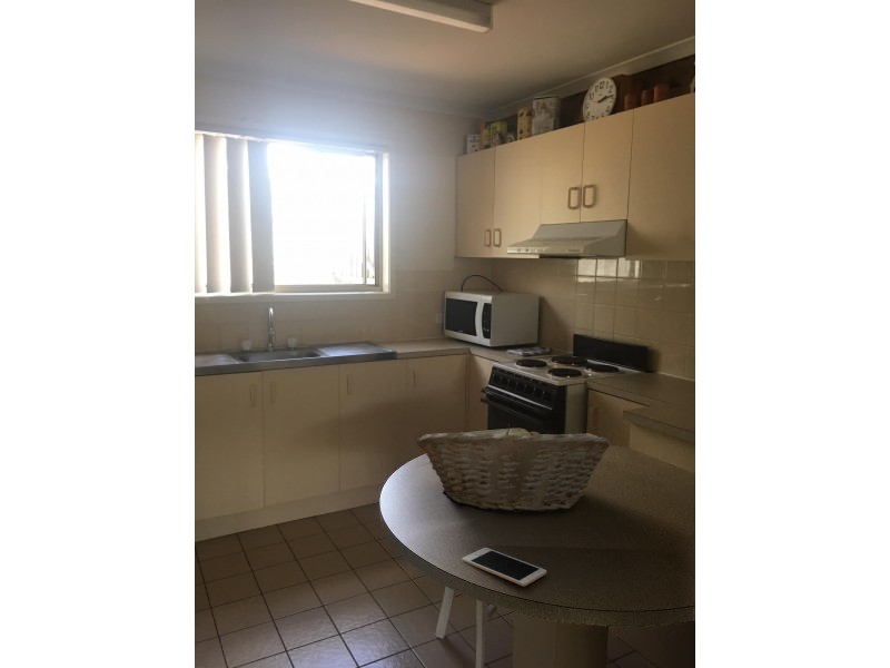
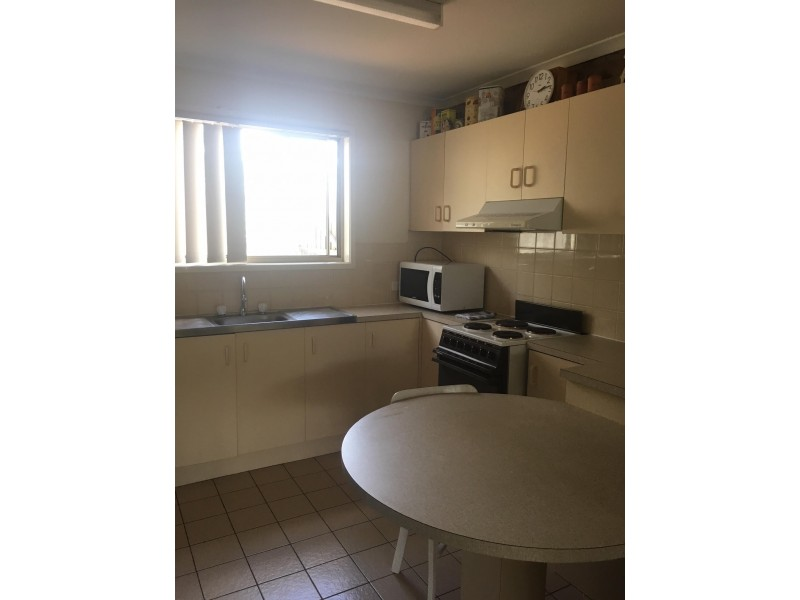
- fruit basket [415,422,611,514]
- cell phone [461,547,547,587]
